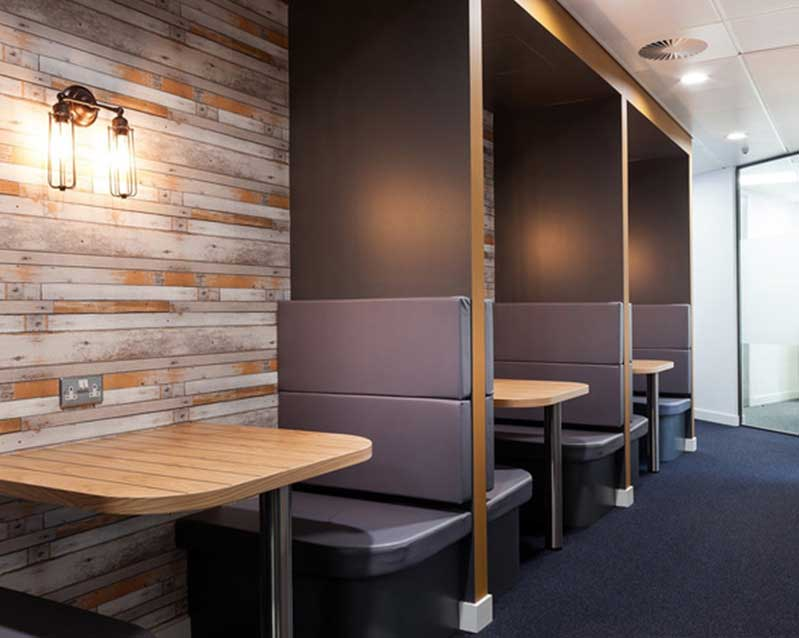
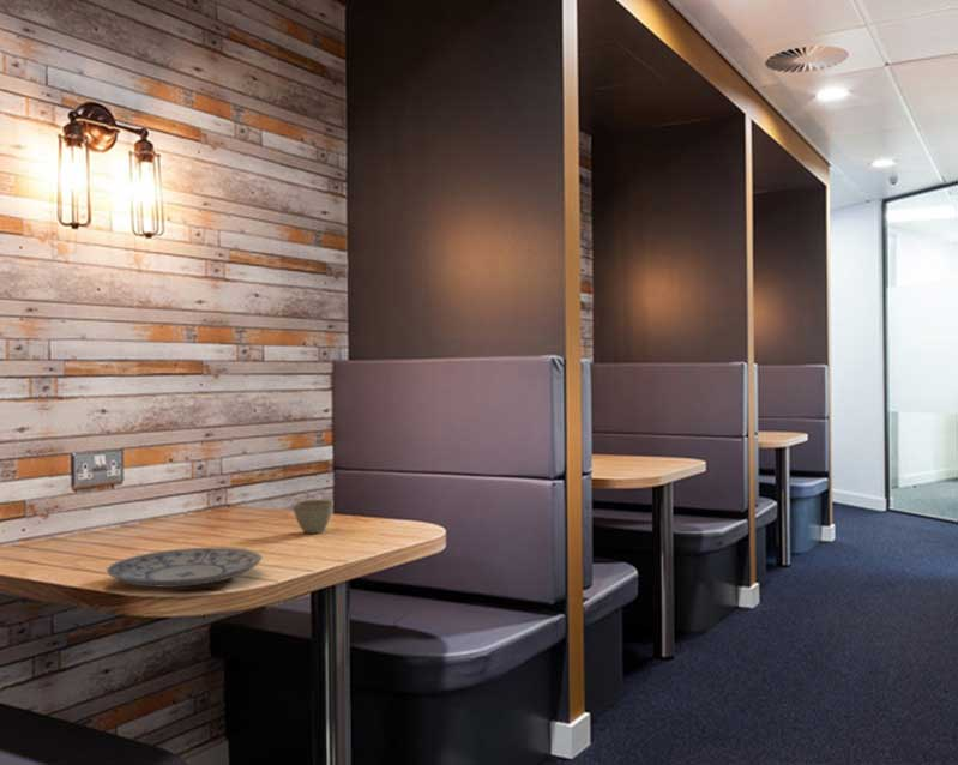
+ flower pot [291,499,335,535]
+ plate [106,547,263,589]
